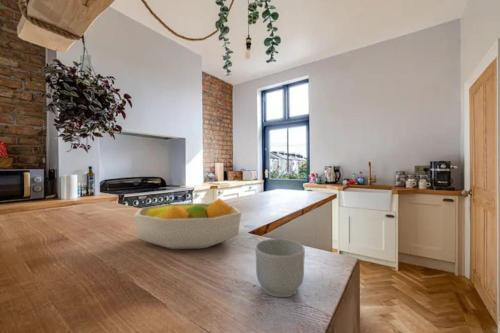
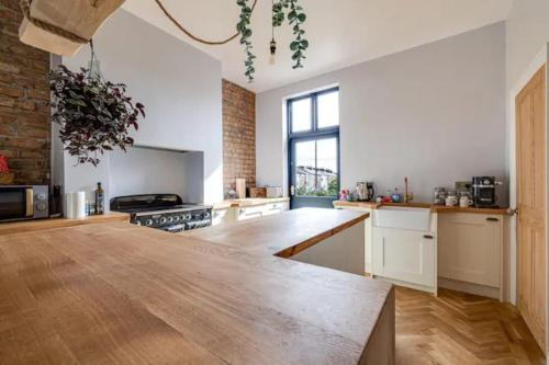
- fruit bowl [133,197,242,250]
- mug [255,238,306,298]
